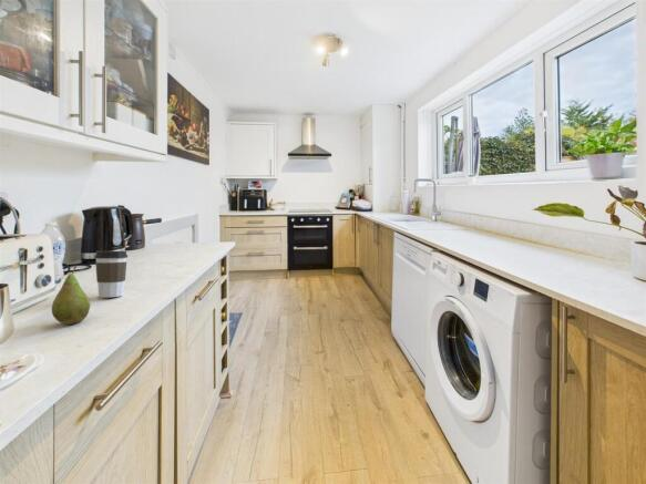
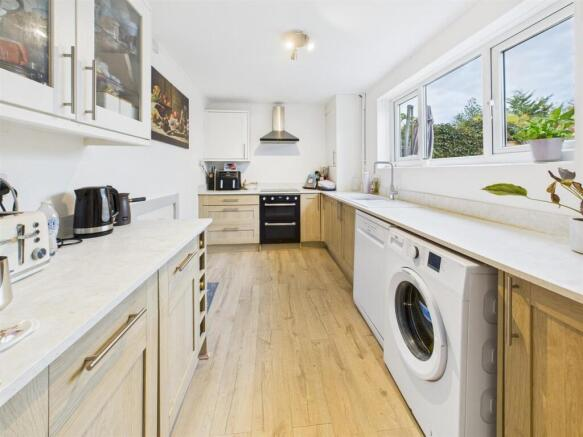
- fruit [51,265,91,326]
- coffee cup [93,250,129,299]
